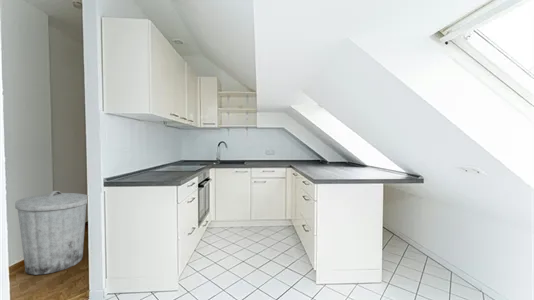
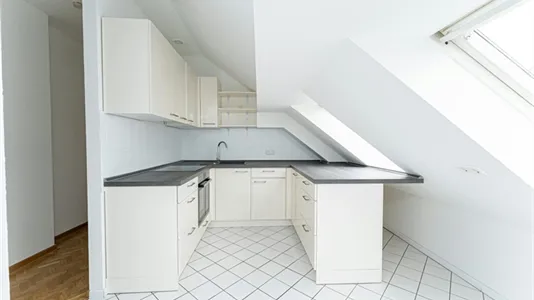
- trash can [14,190,88,276]
